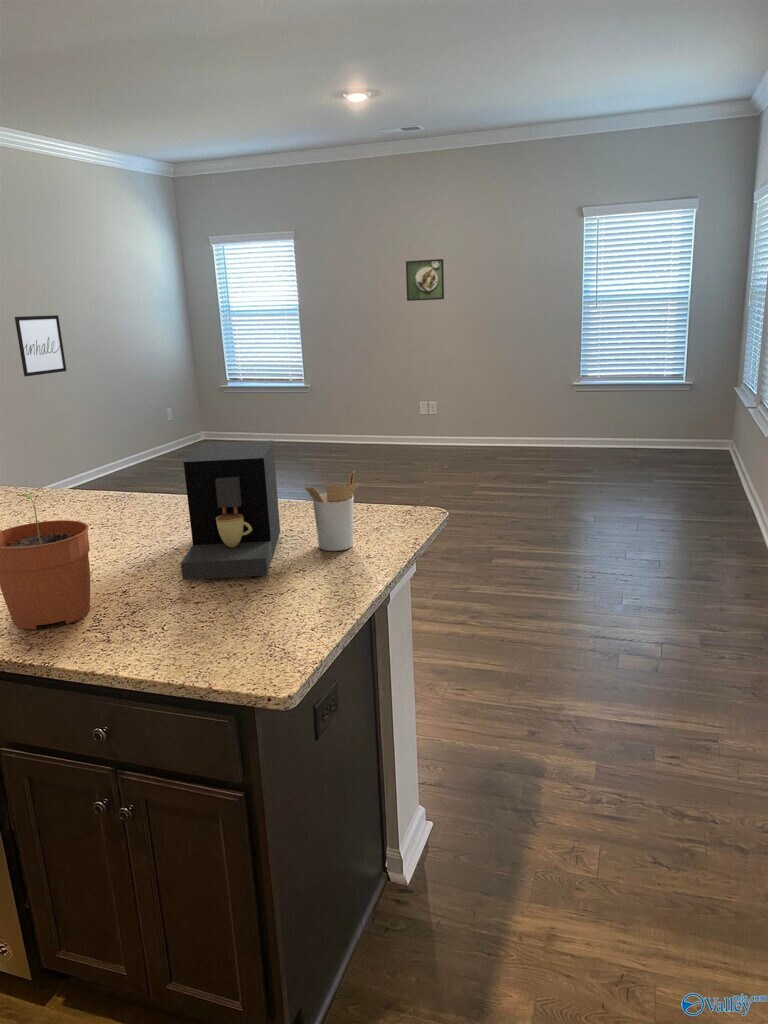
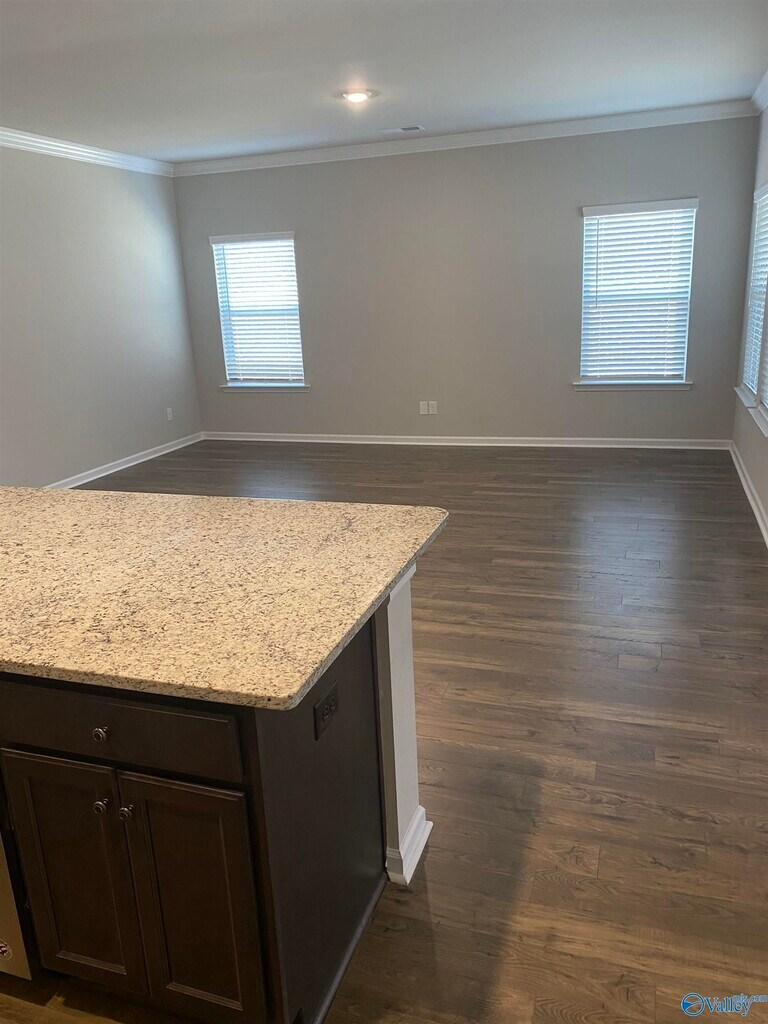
- plant pot [0,493,91,630]
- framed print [405,258,445,302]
- coffee maker [180,439,281,581]
- wall art [14,314,67,377]
- utensil holder [304,470,359,552]
